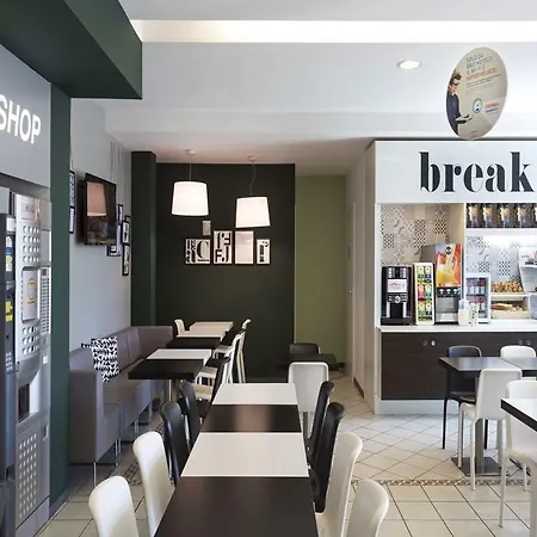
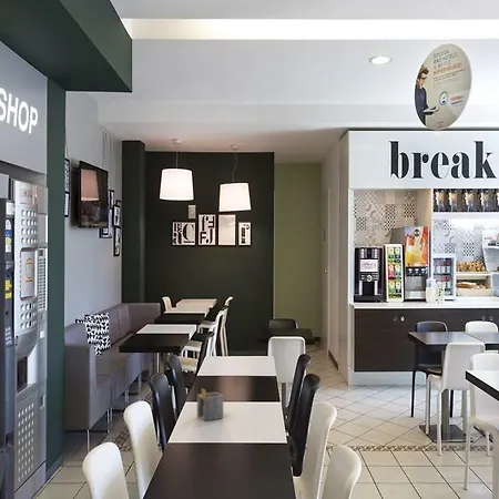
+ napkin holder [196,387,224,421]
